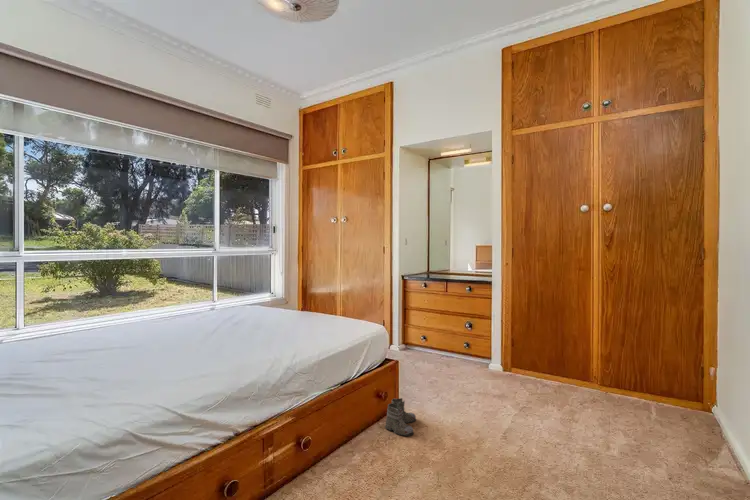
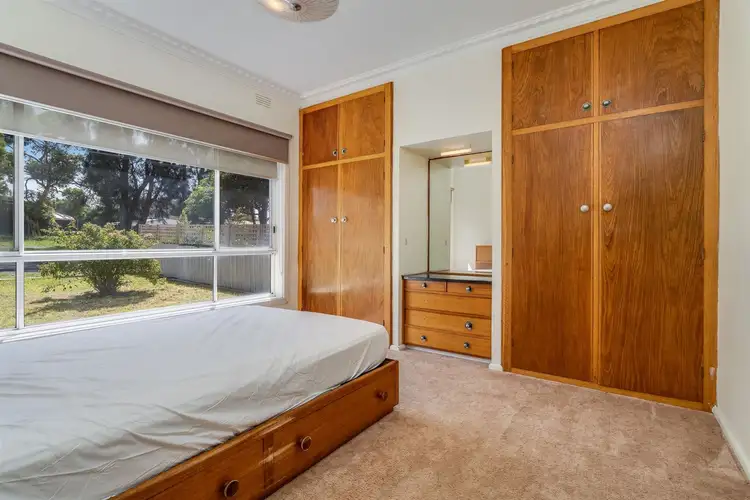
- boots [384,397,417,437]
